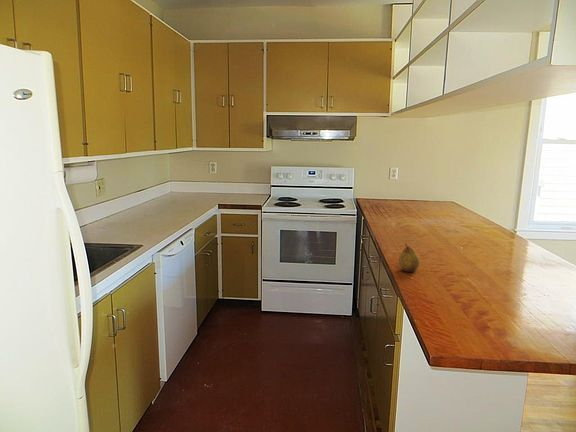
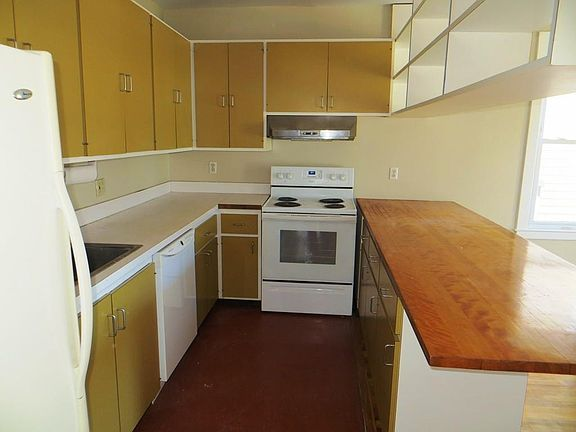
- fruit [398,242,421,273]
